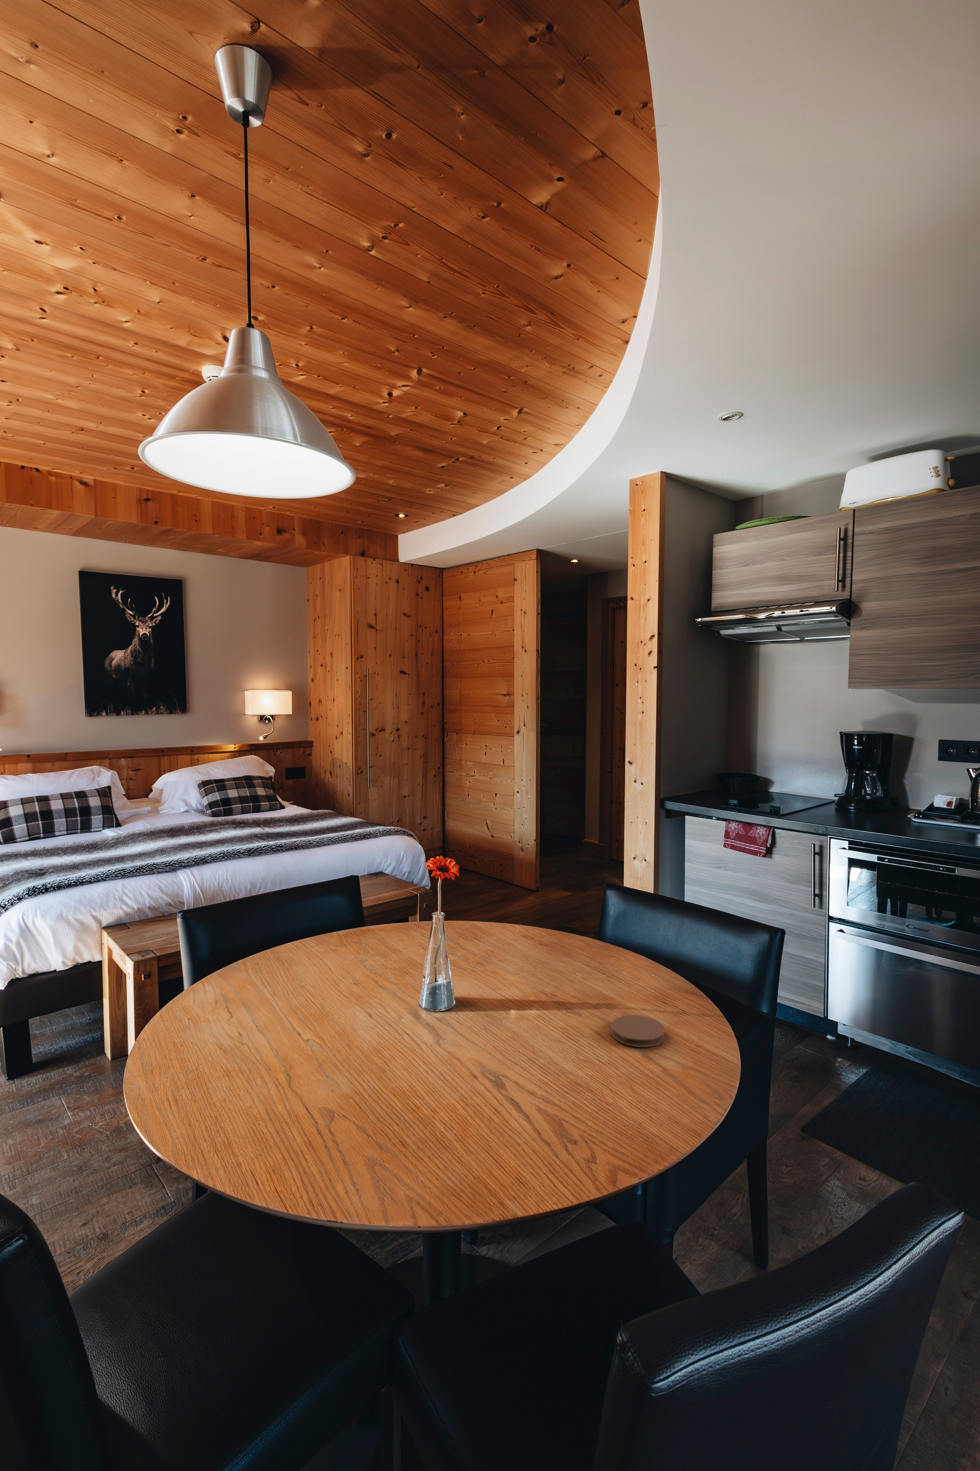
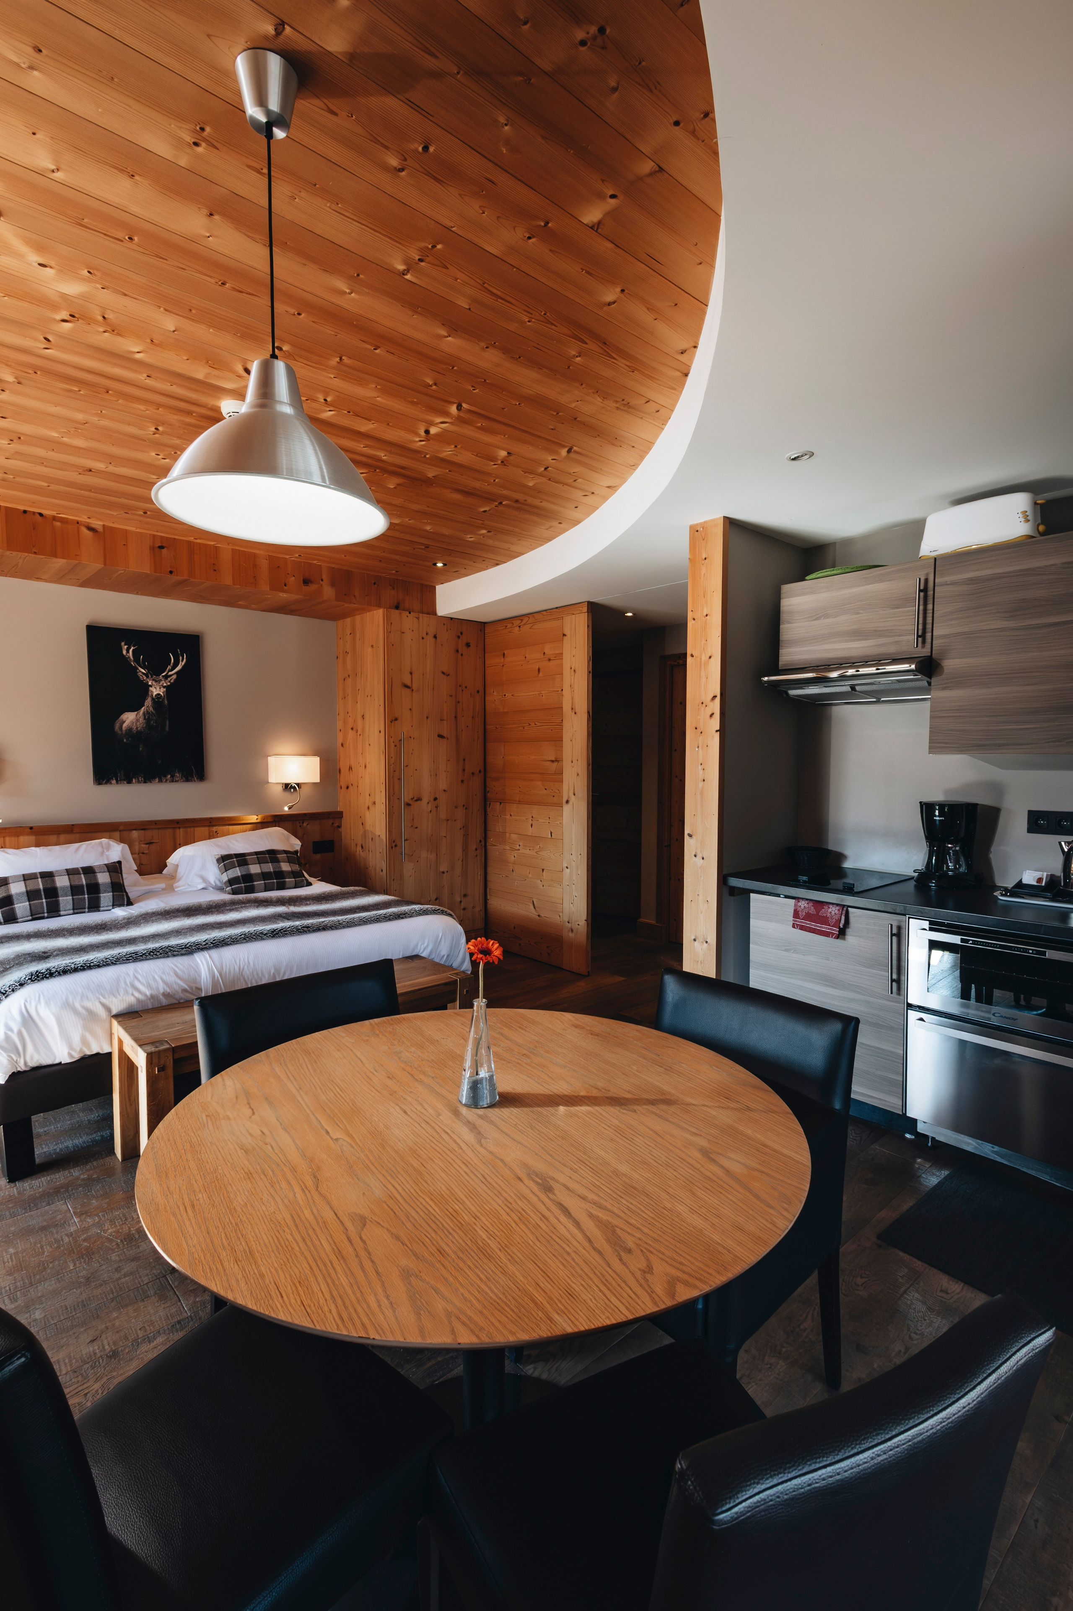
- coaster [610,1015,665,1048]
